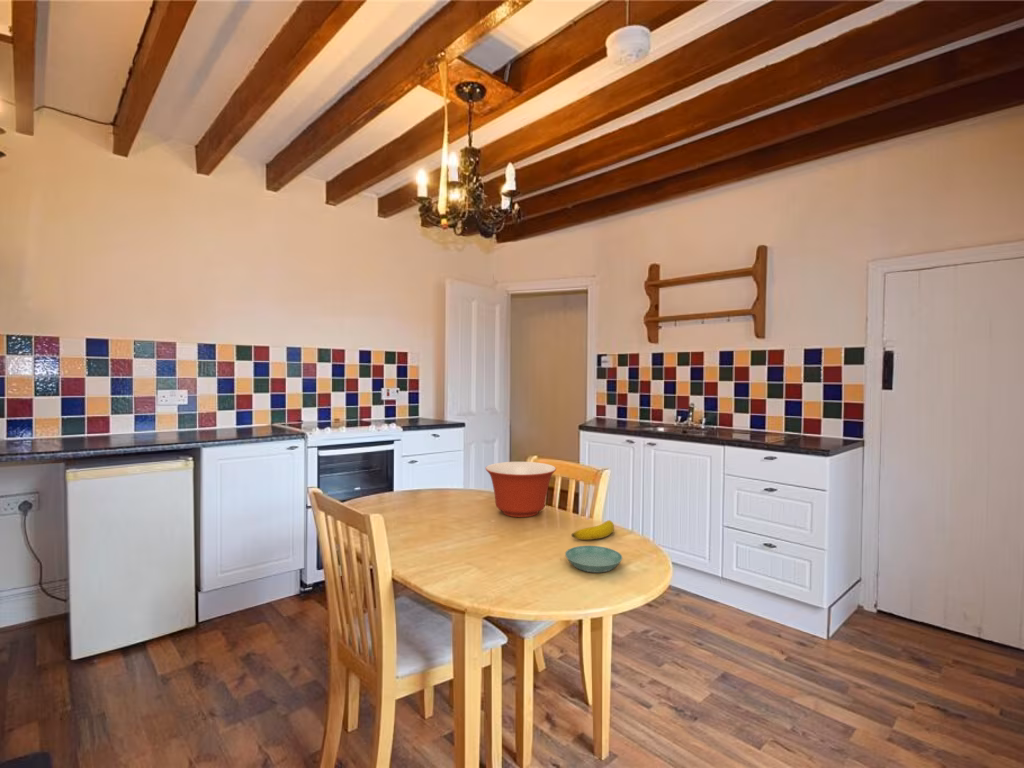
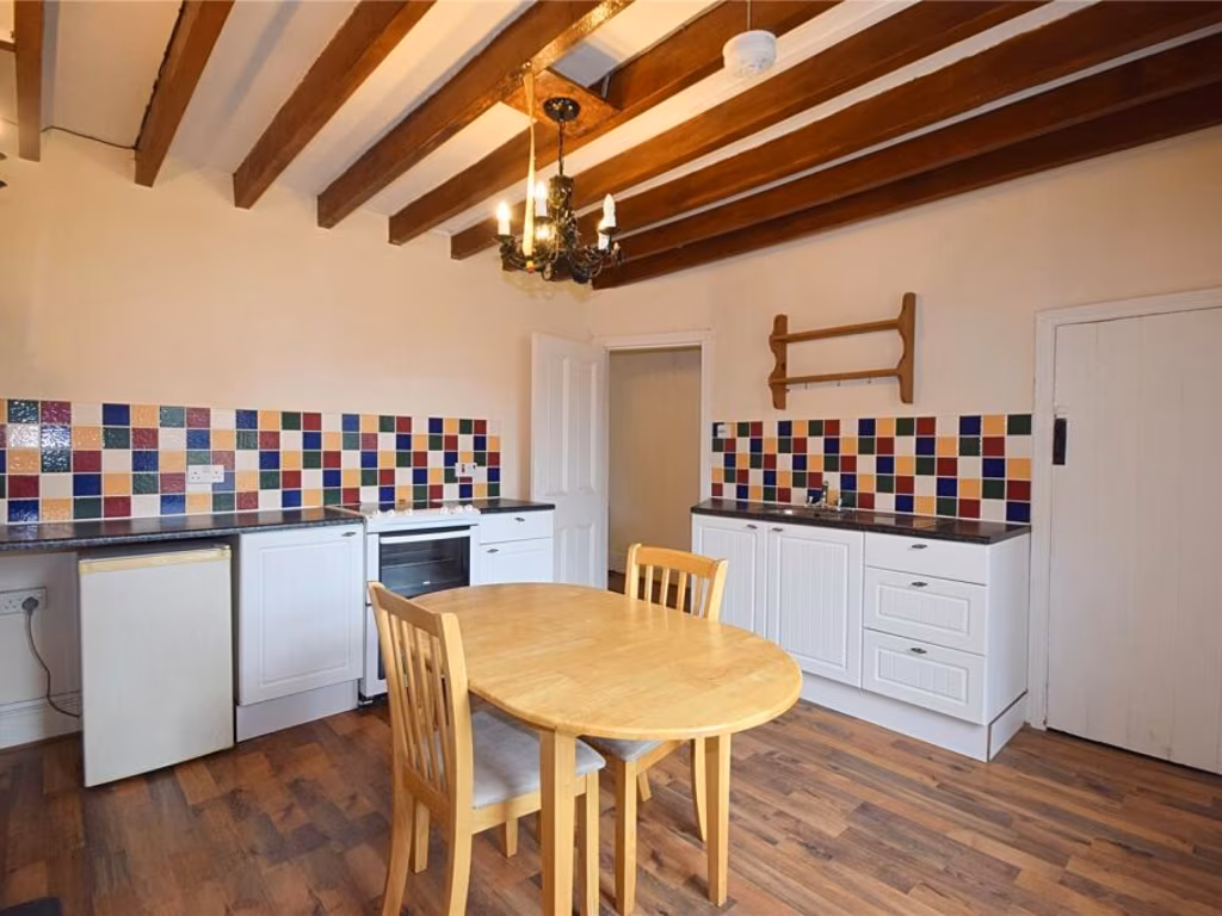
- saucer [564,545,623,574]
- banana [571,519,615,541]
- mixing bowl [484,461,557,518]
